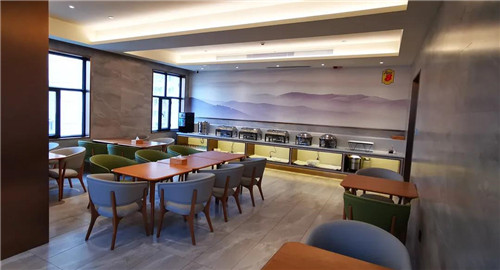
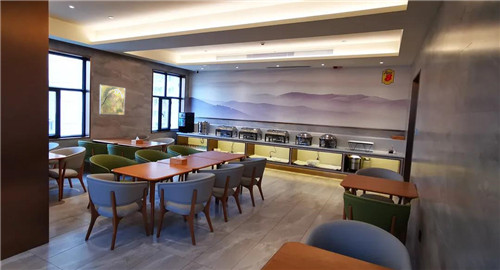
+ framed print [99,84,126,116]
